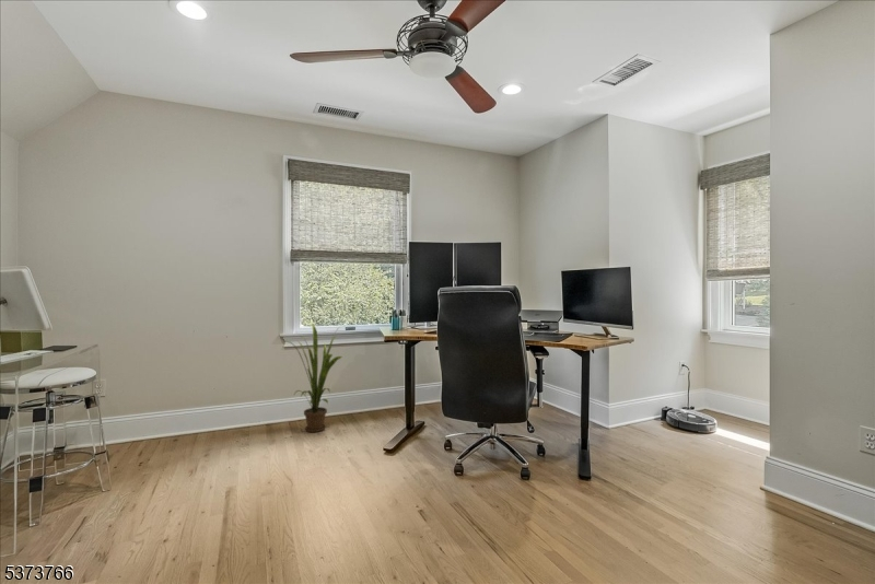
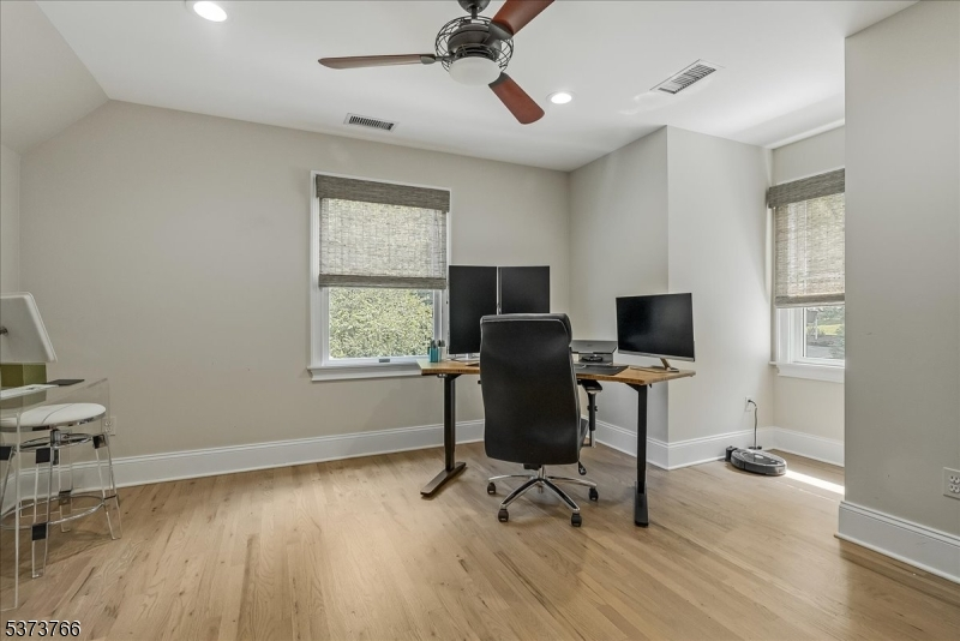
- house plant [284,323,342,433]
